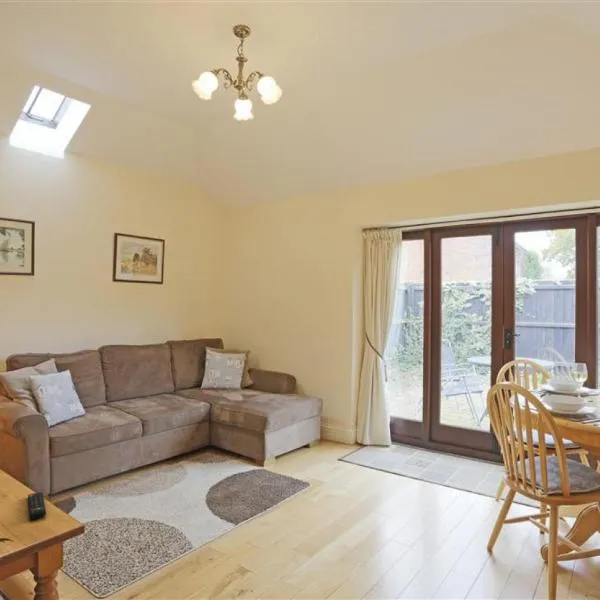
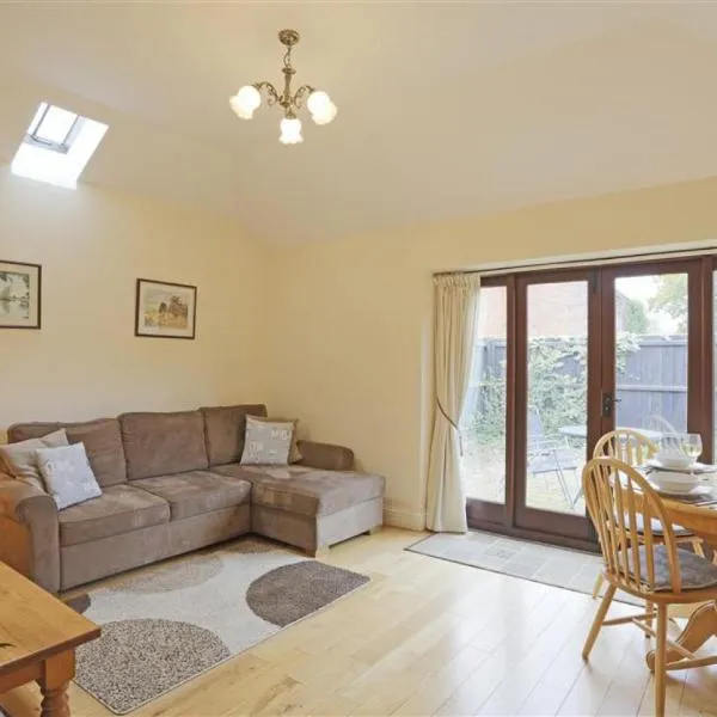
- remote control [27,491,47,520]
